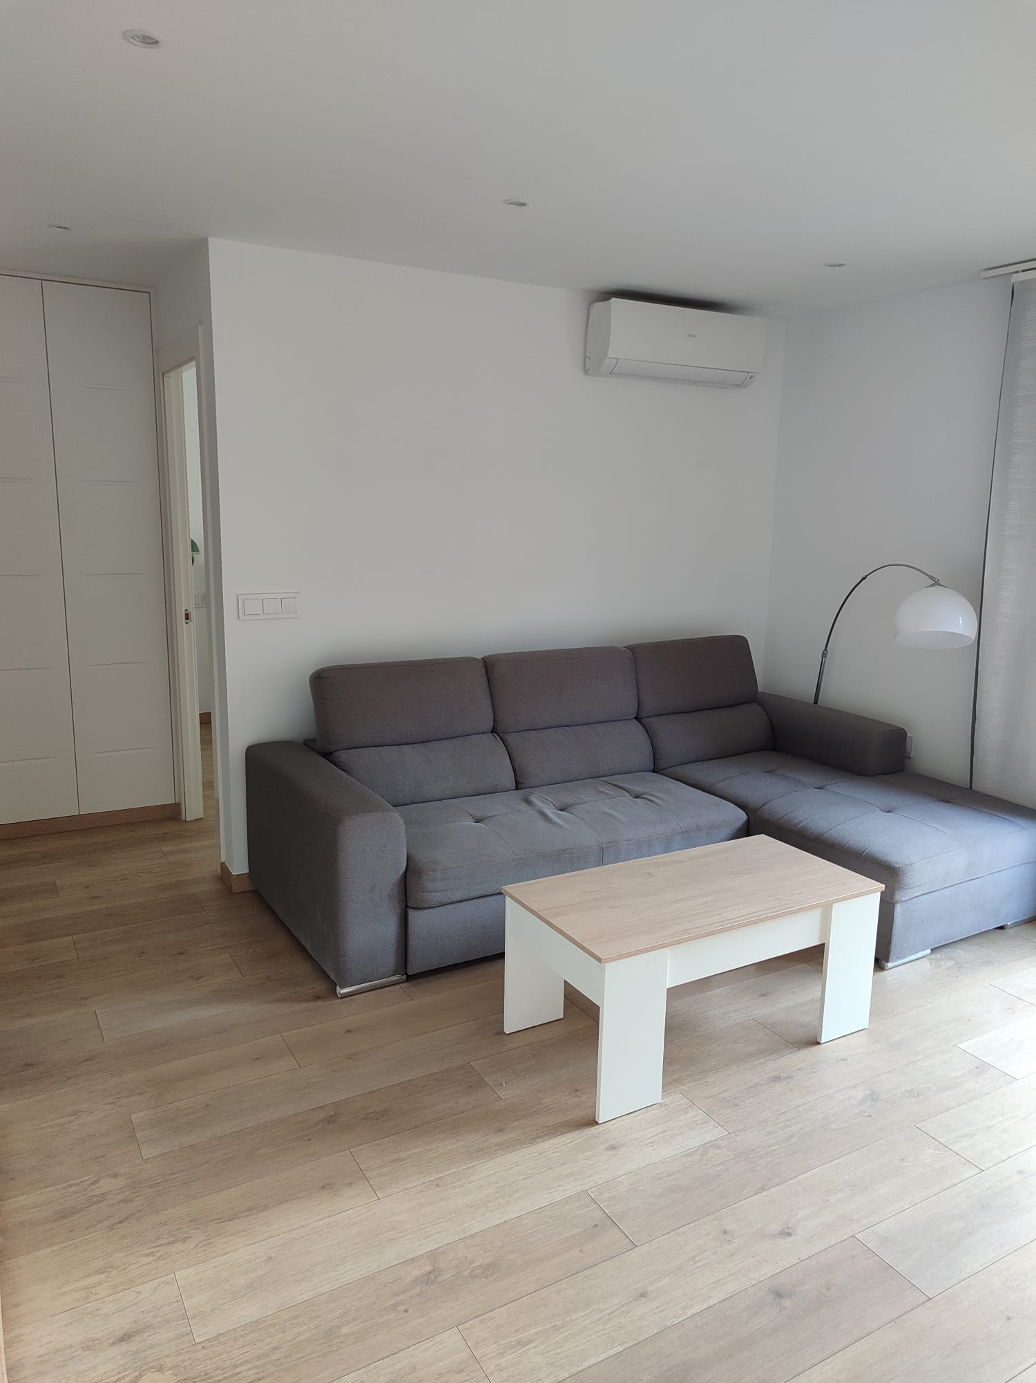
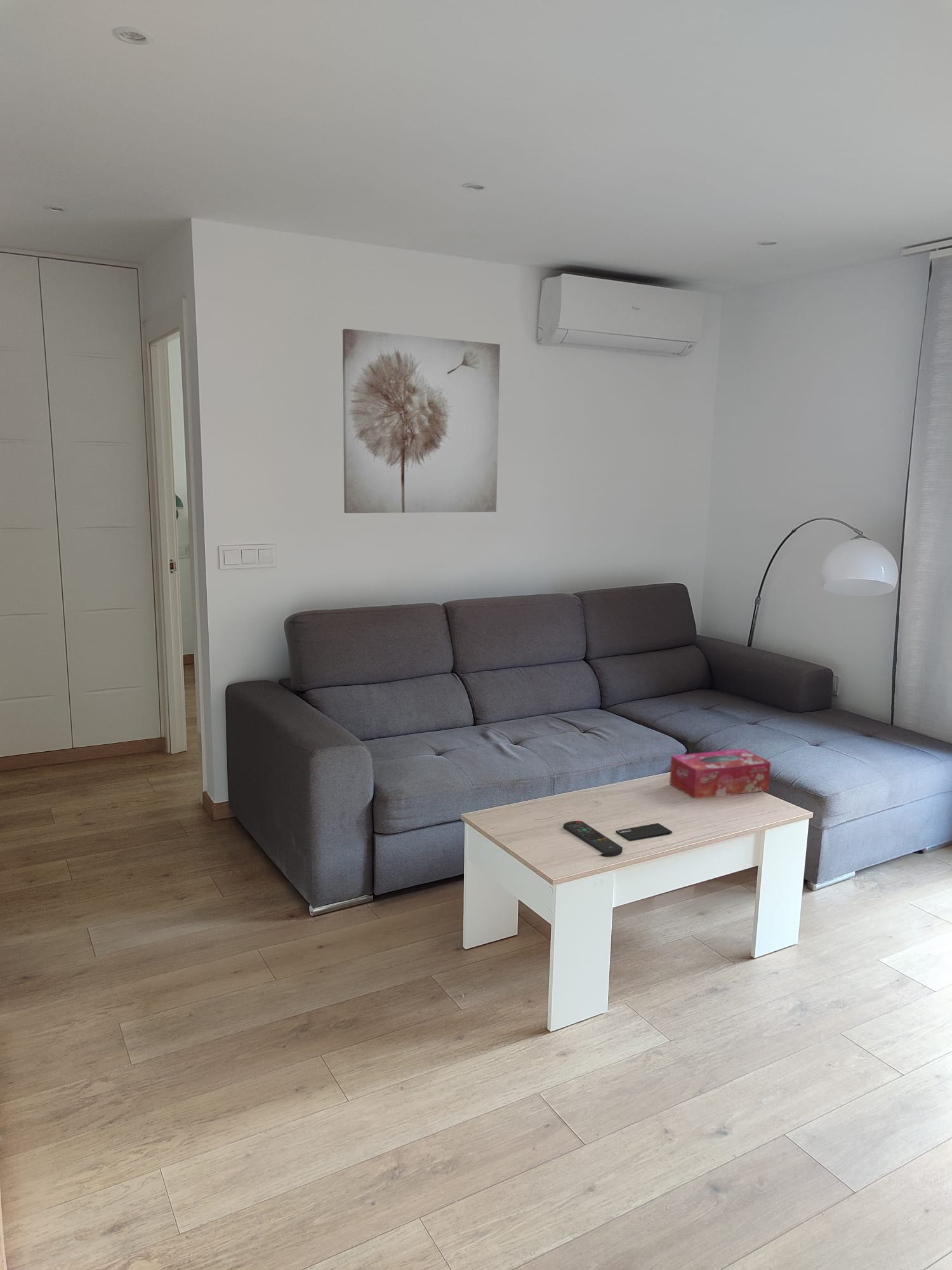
+ wall art [342,328,501,514]
+ tissue box [669,748,771,799]
+ smartphone [615,822,673,841]
+ remote control [563,820,623,857]
